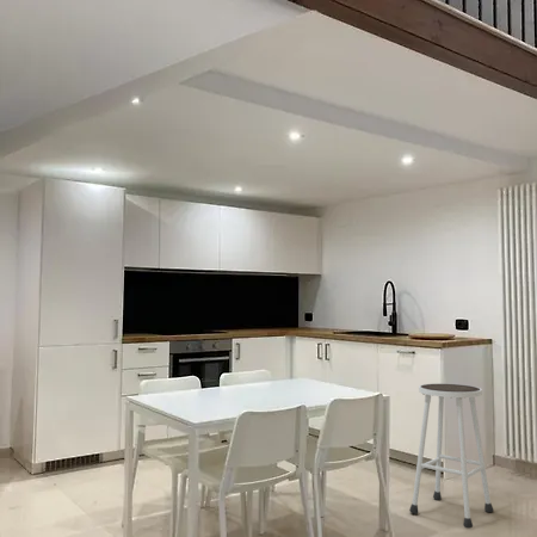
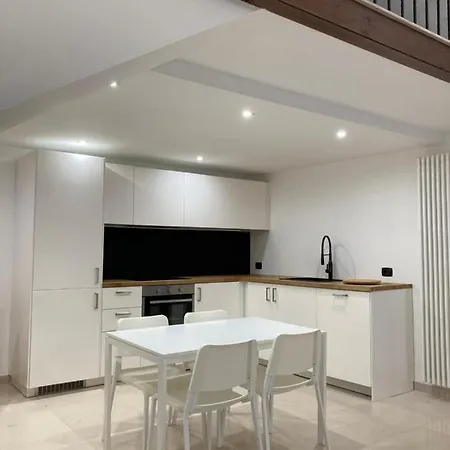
- stool [408,382,495,530]
